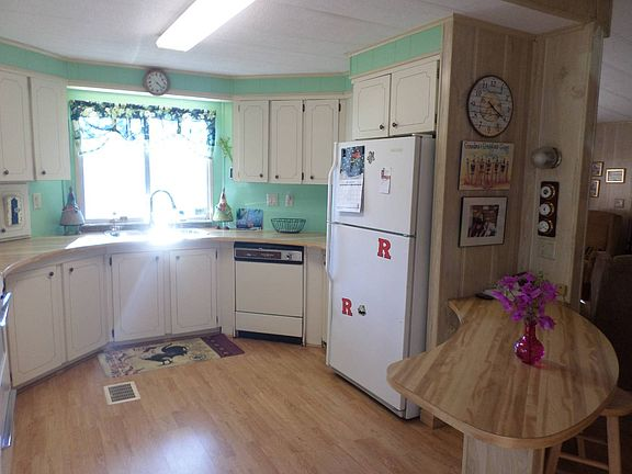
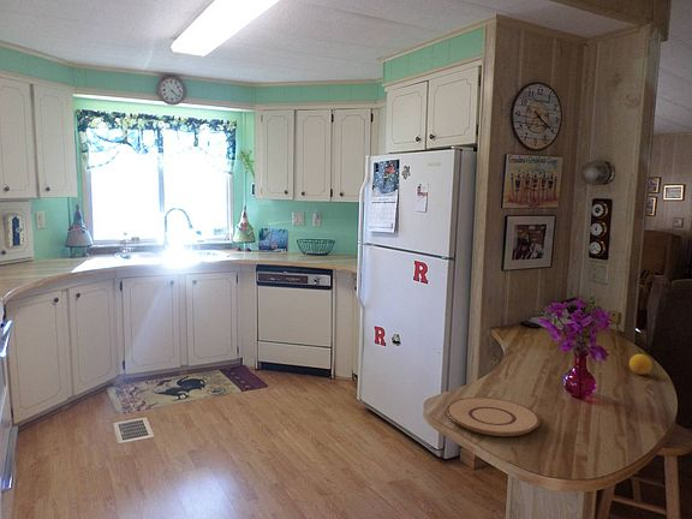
+ fruit [628,353,654,376]
+ plate [446,396,541,437]
